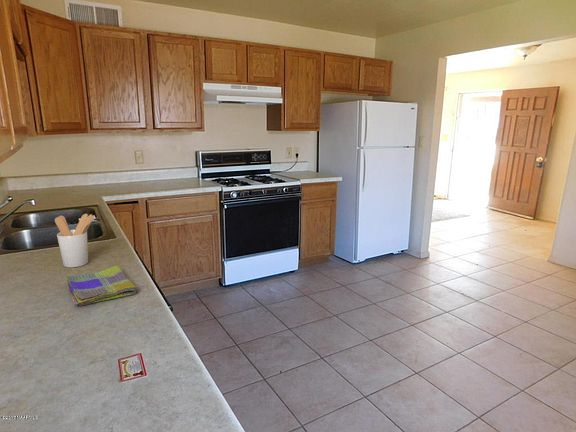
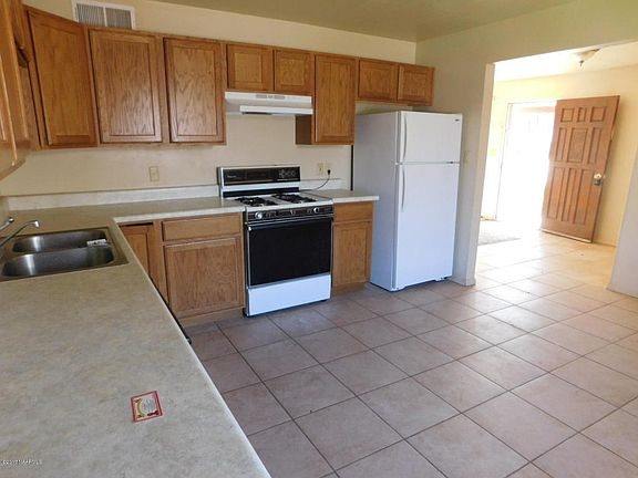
- utensil holder [54,213,96,268]
- dish towel [65,265,139,307]
